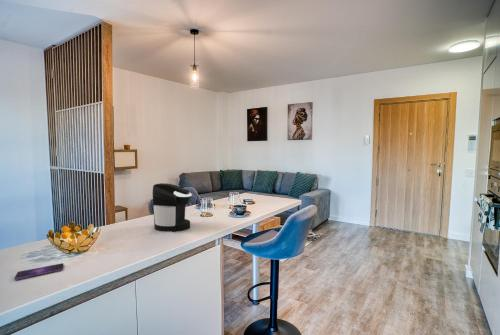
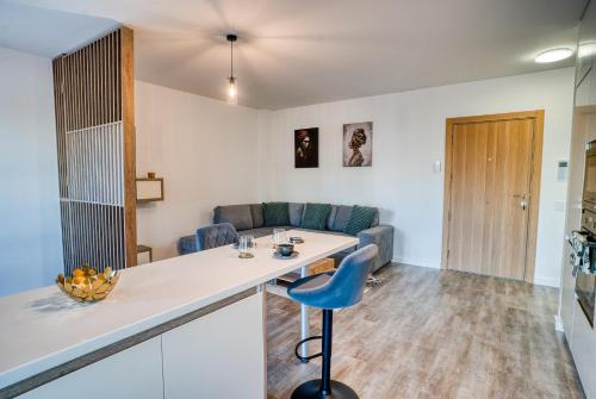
- coffee maker [152,182,193,233]
- smartphone [13,262,64,281]
